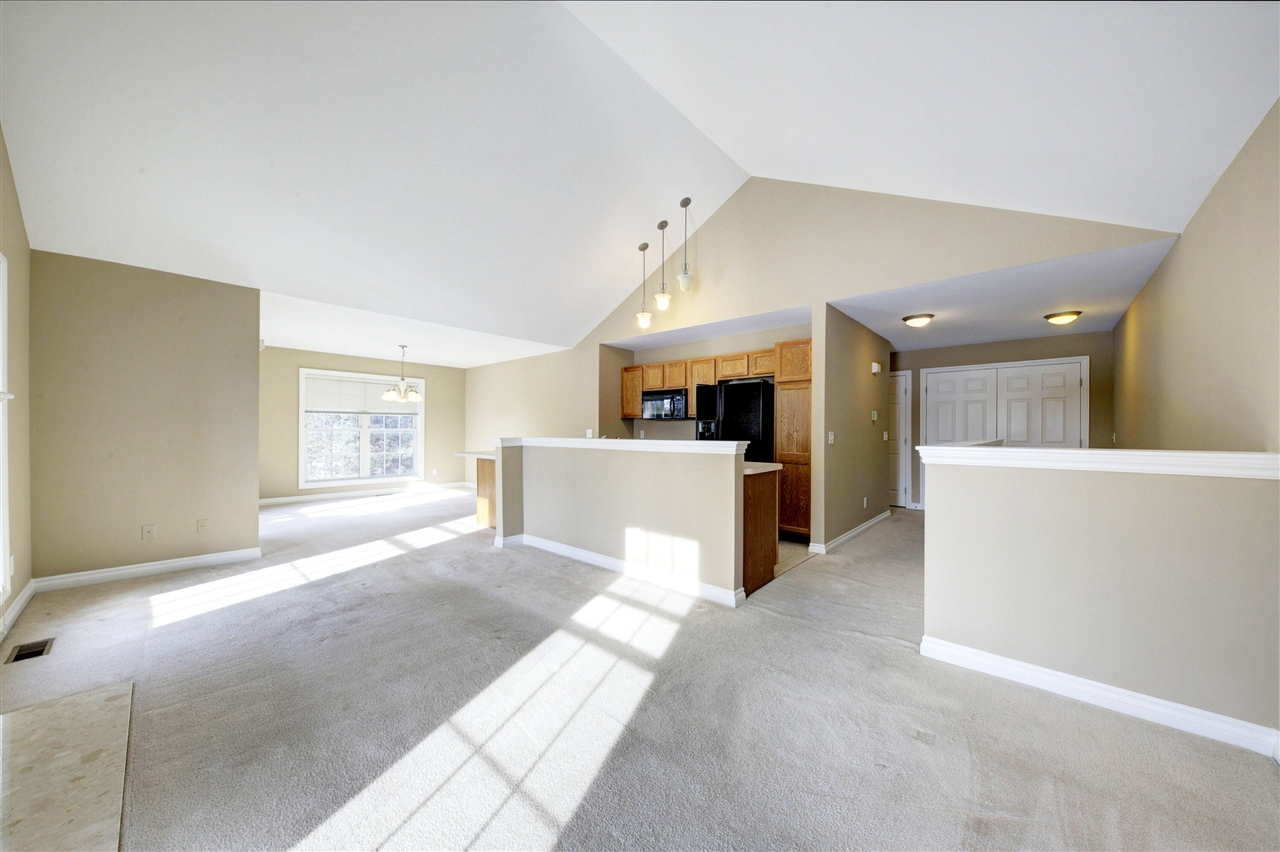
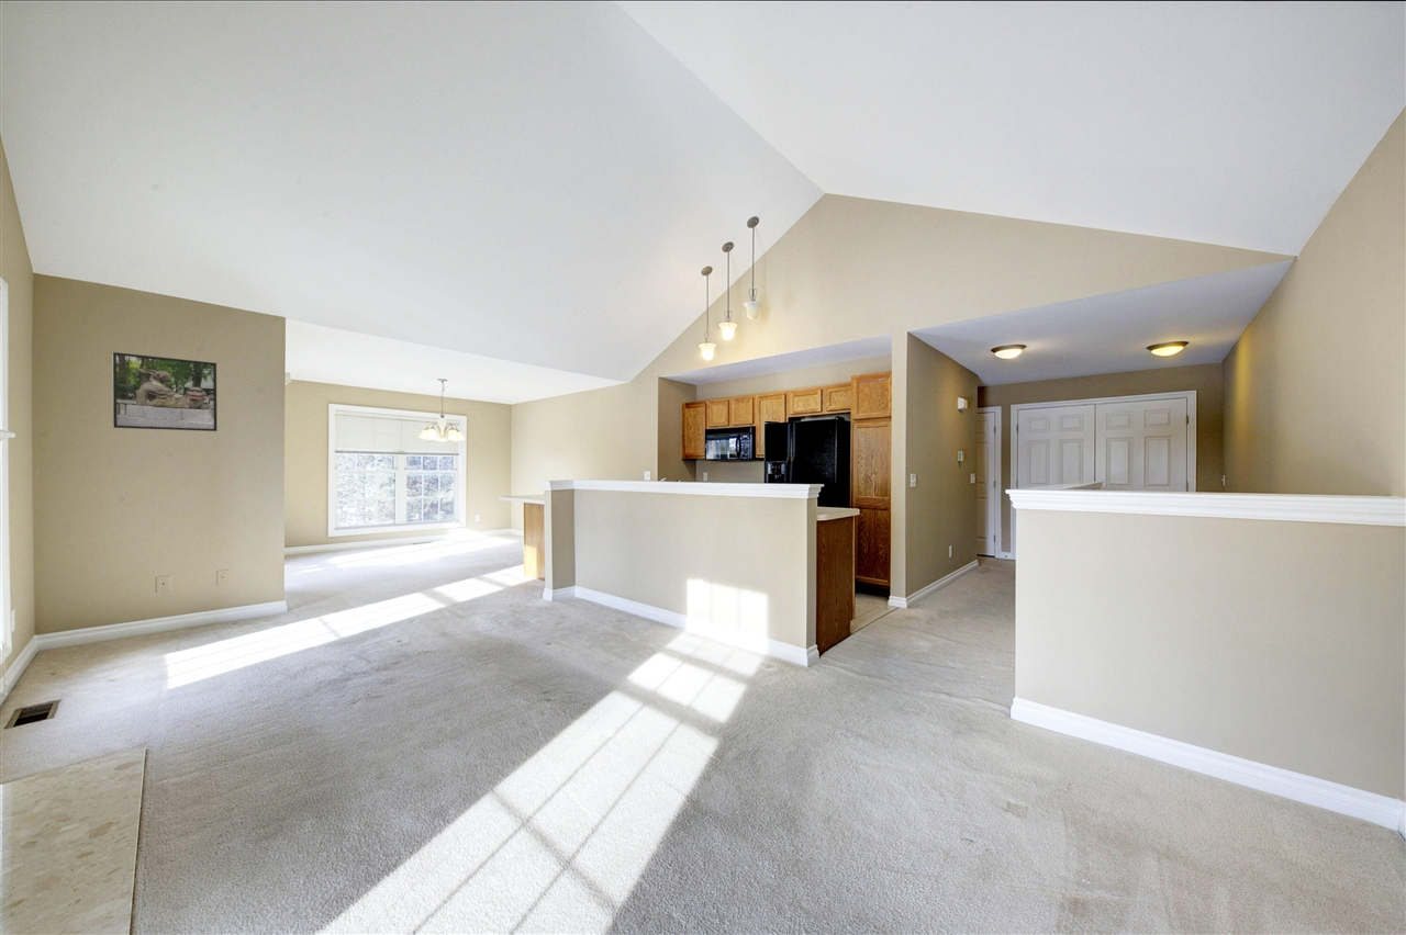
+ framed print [112,351,217,432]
